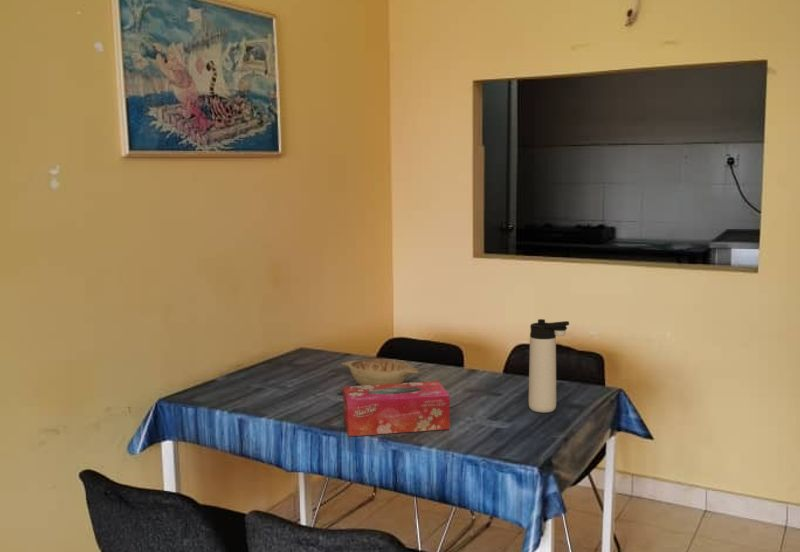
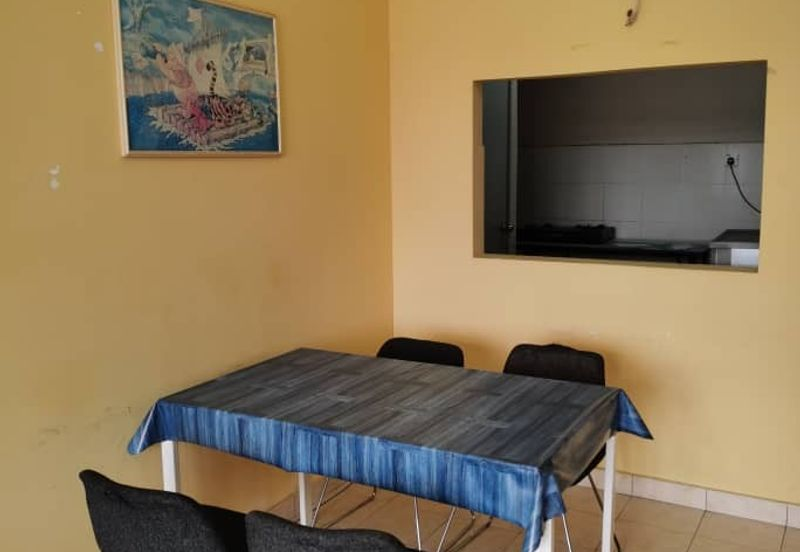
- decorative bowl [340,358,419,386]
- thermos bottle [528,318,570,414]
- tissue box [342,380,451,437]
